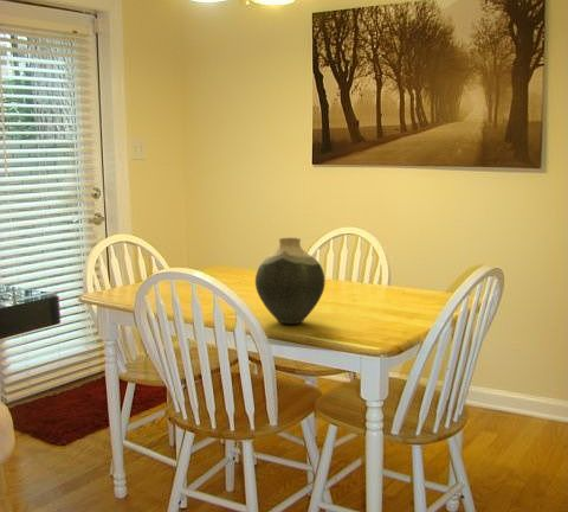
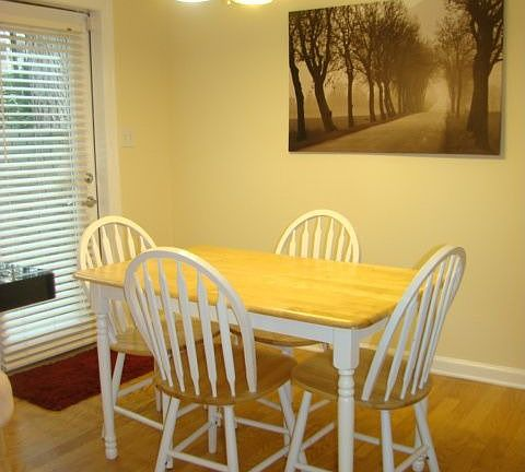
- vase [254,237,327,325]
